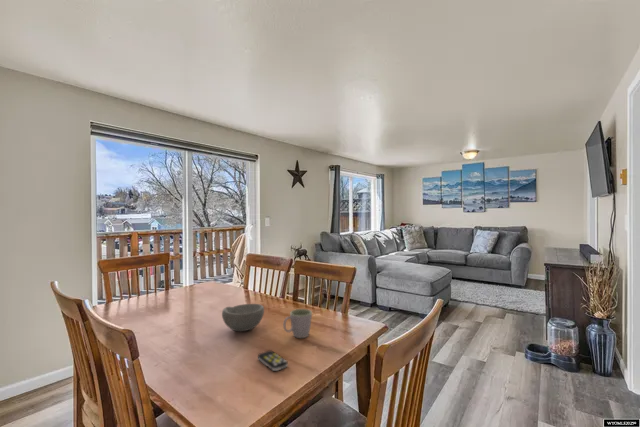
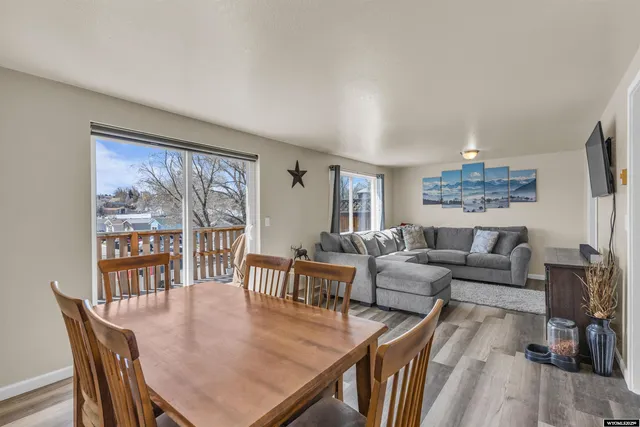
- bowl [221,303,265,332]
- mug [282,308,313,339]
- remote control [257,349,289,372]
